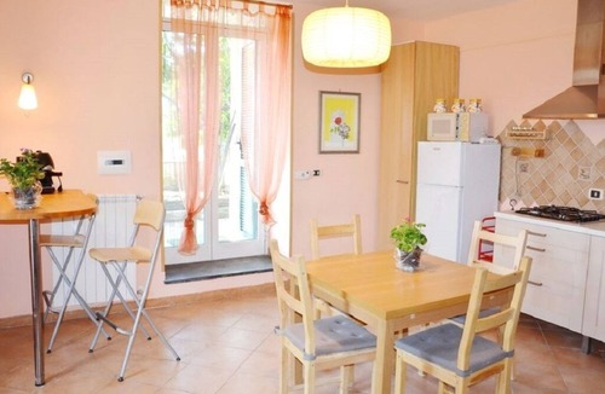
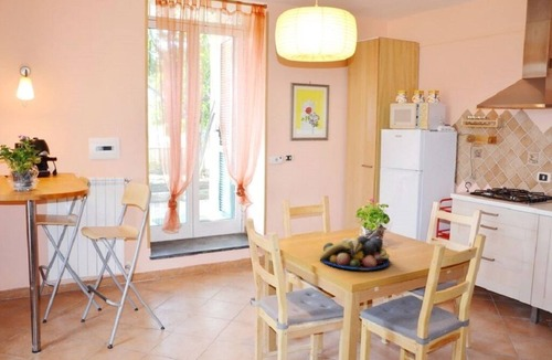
+ fruit bowl [319,235,391,271]
